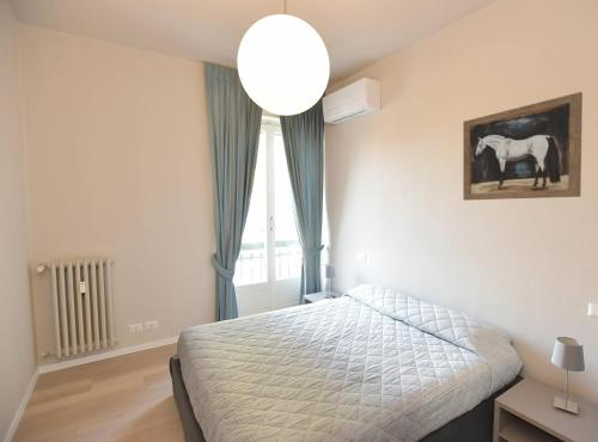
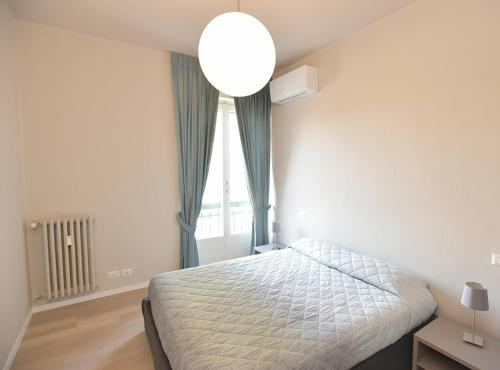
- wall art [462,91,584,202]
